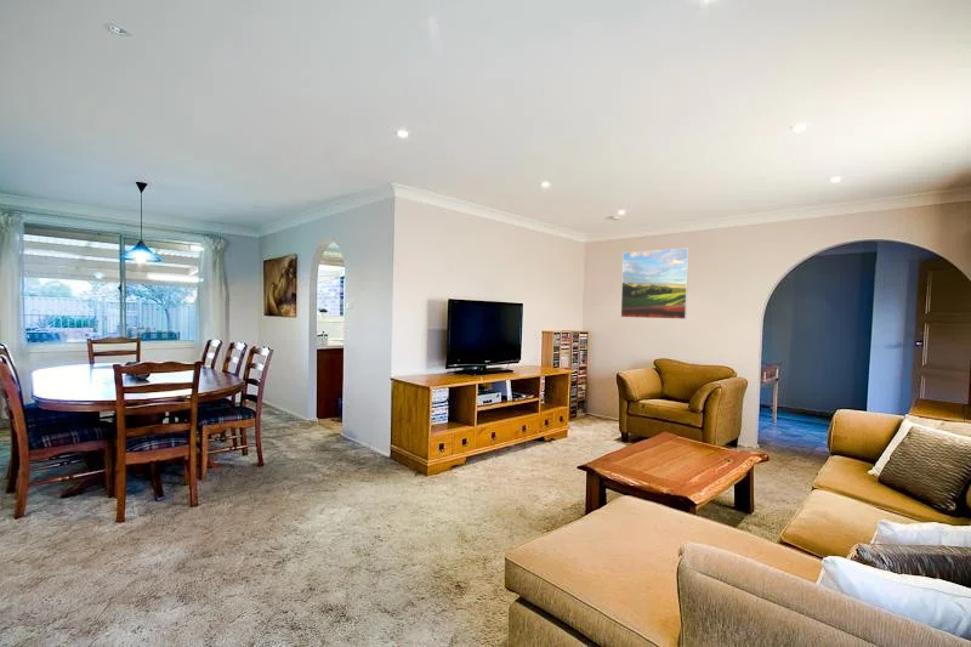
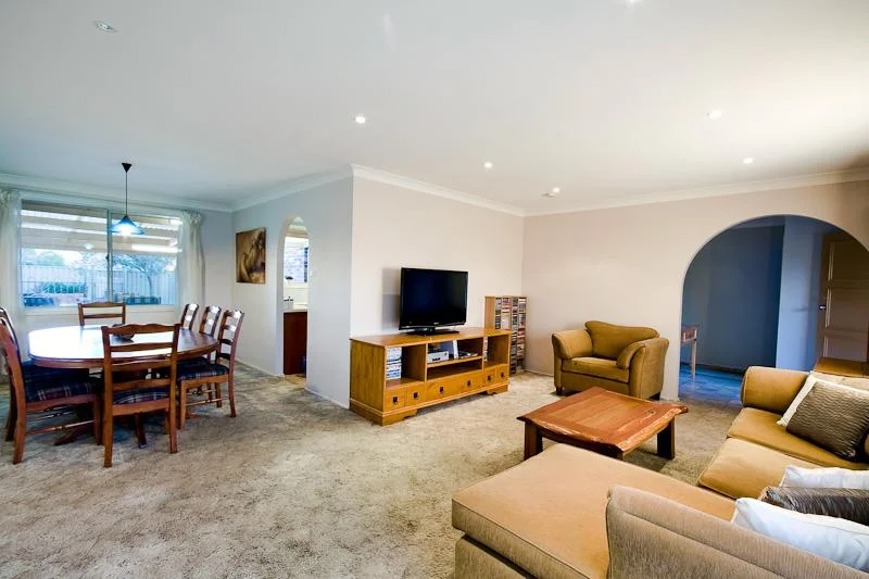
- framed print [620,246,691,320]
